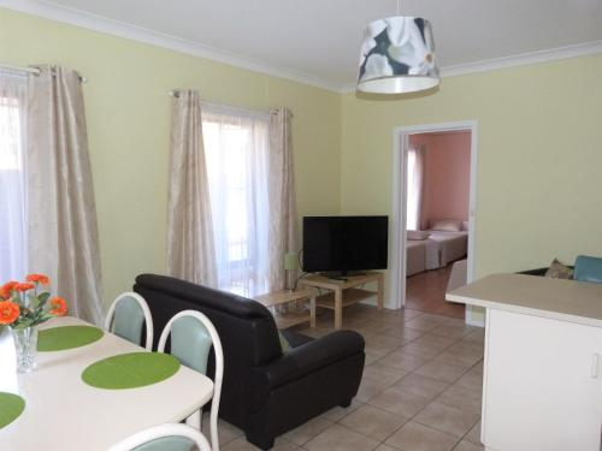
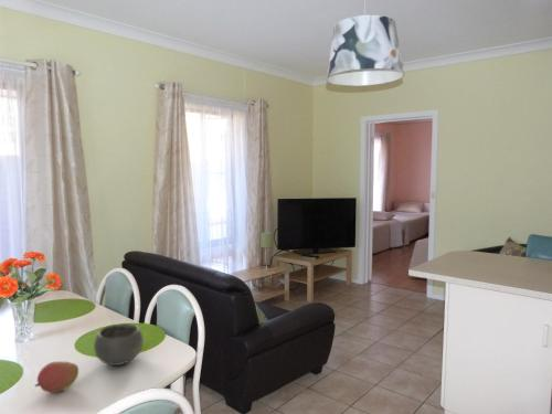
+ bowl [93,322,145,367]
+ fruit [34,360,79,394]
